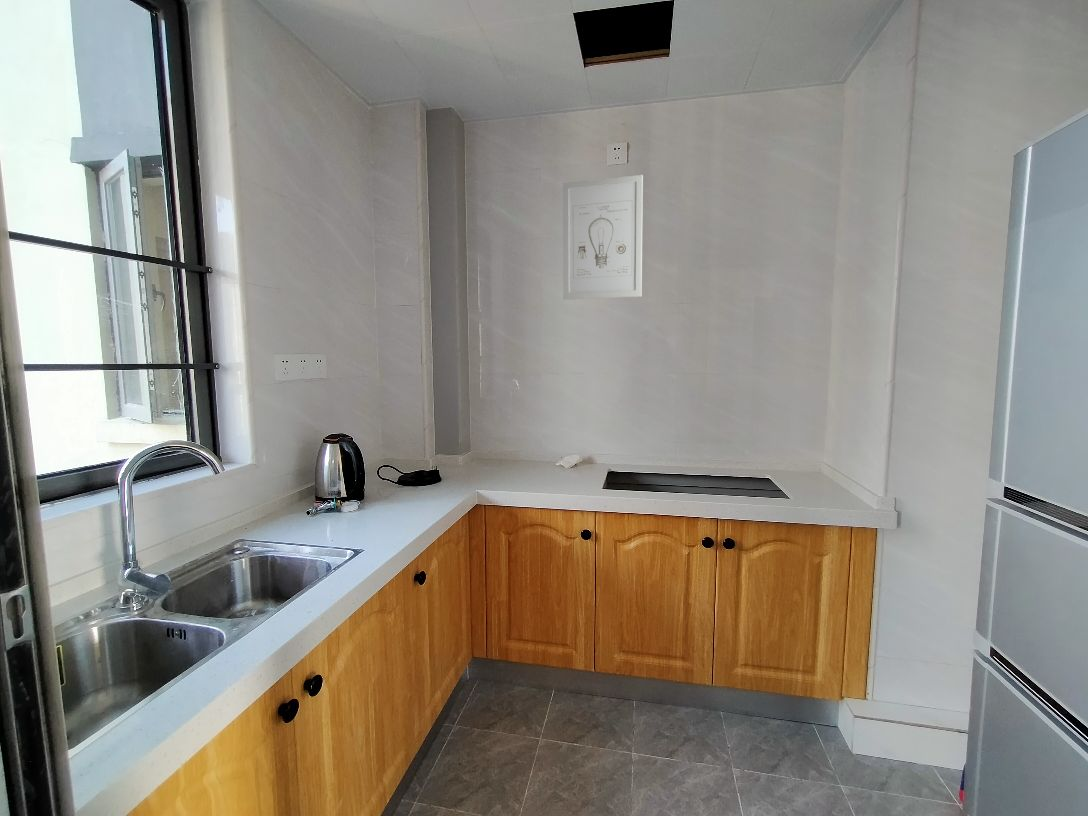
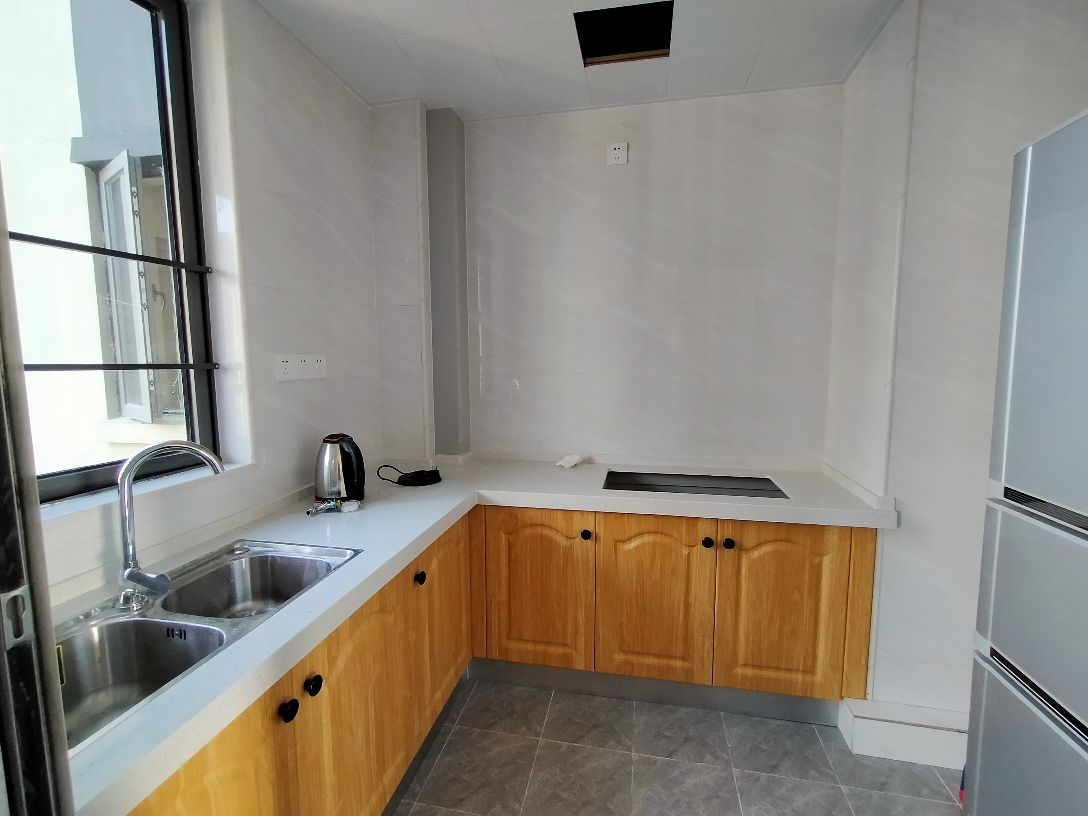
- wall art [562,174,644,301]
